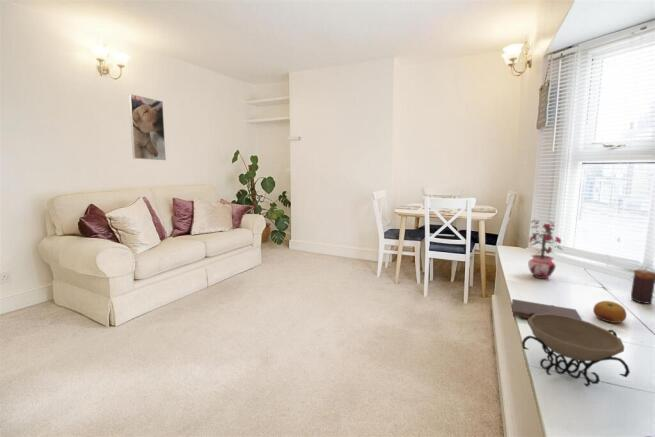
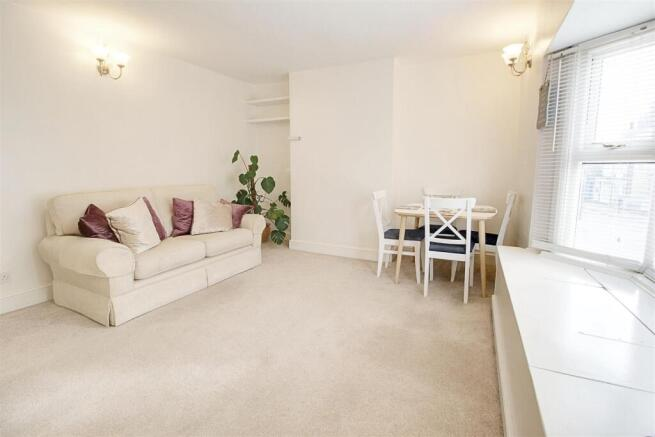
- potted plant [526,218,564,280]
- decorative bowl [521,313,631,388]
- candle [630,269,655,305]
- book [511,298,583,320]
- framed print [128,93,167,161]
- fruit [592,300,628,324]
